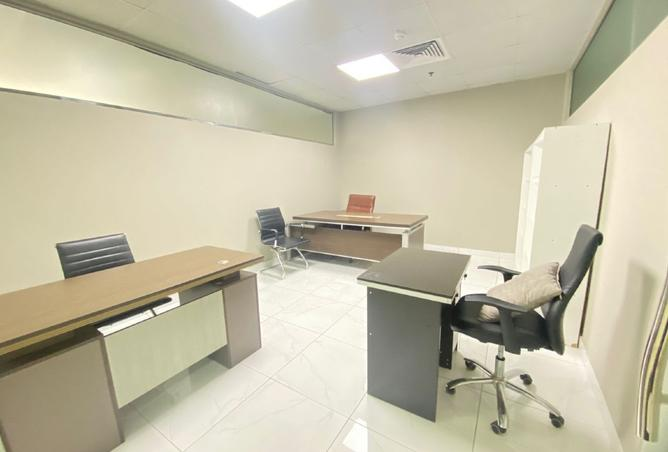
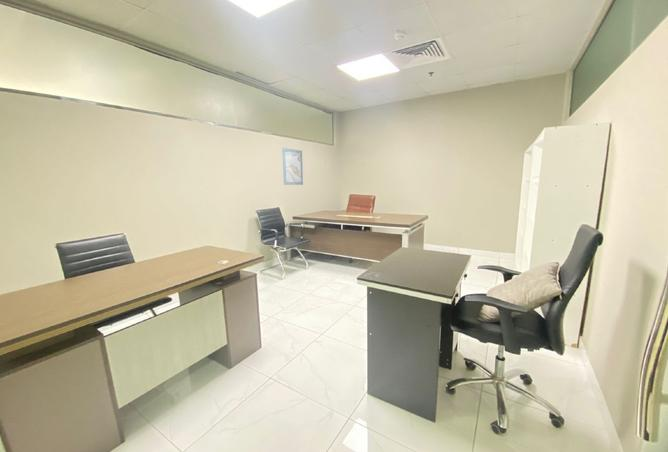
+ wall art [282,147,304,186]
